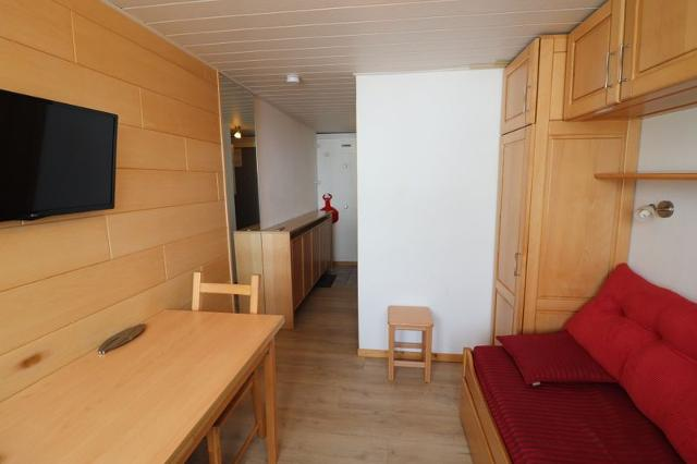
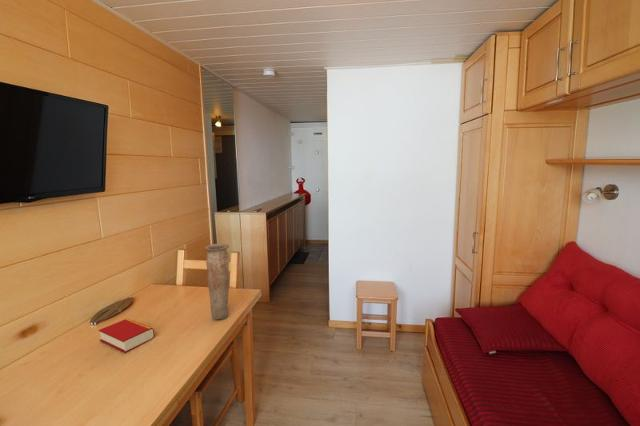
+ book [98,318,156,354]
+ vase [203,243,230,320]
